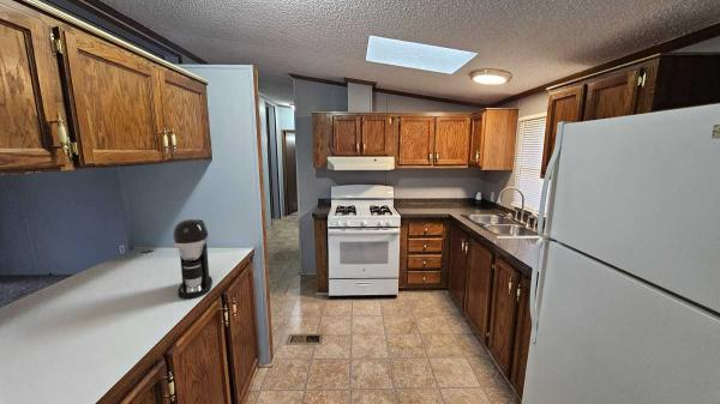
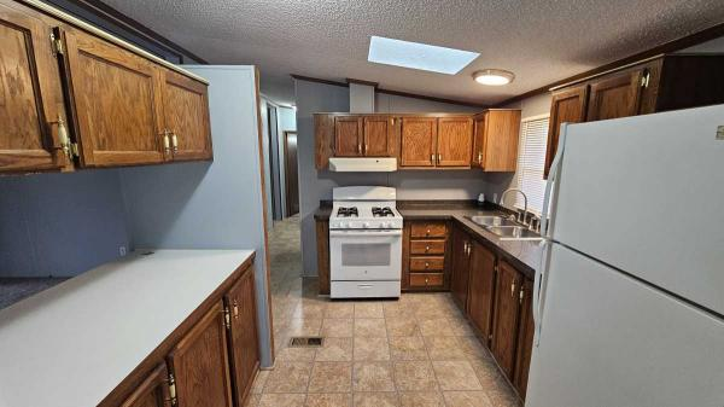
- coffee maker [173,218,214,300]
